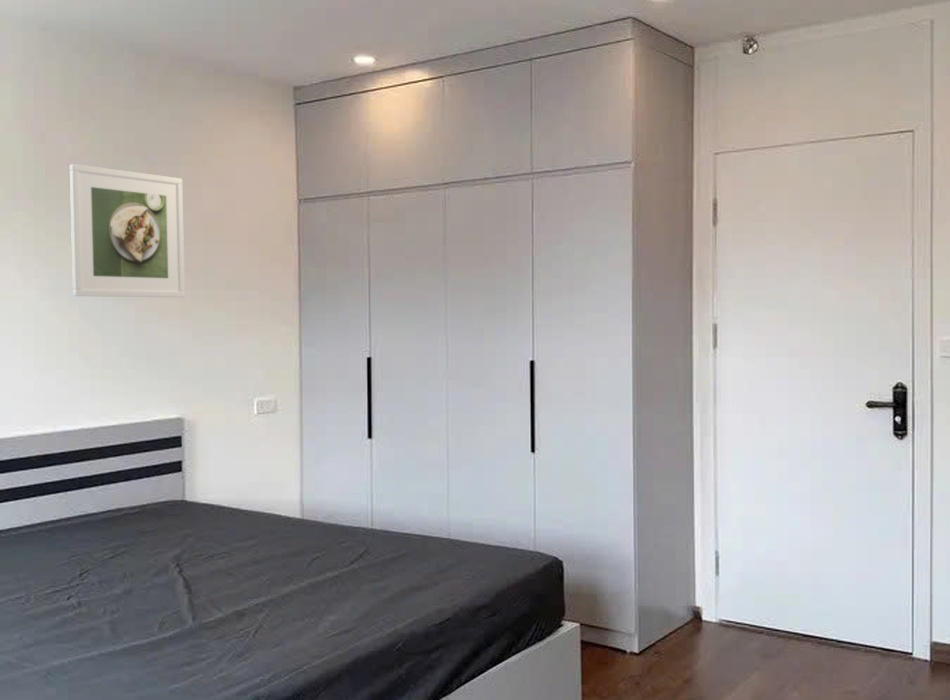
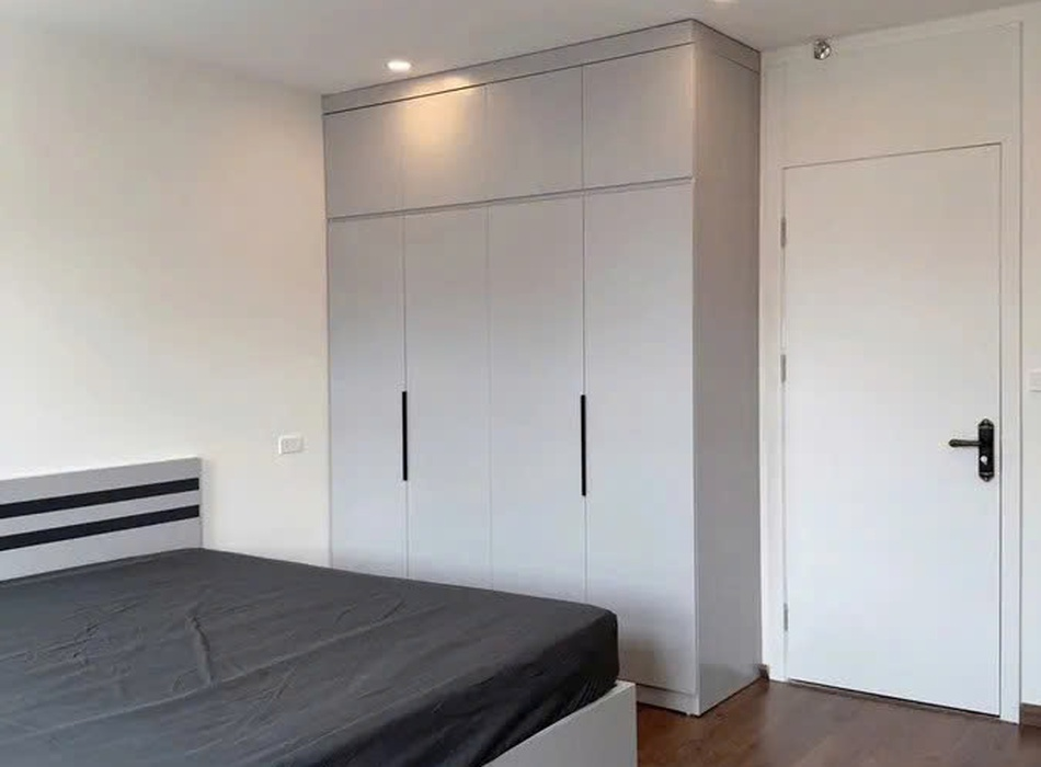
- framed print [69,163,186,298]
